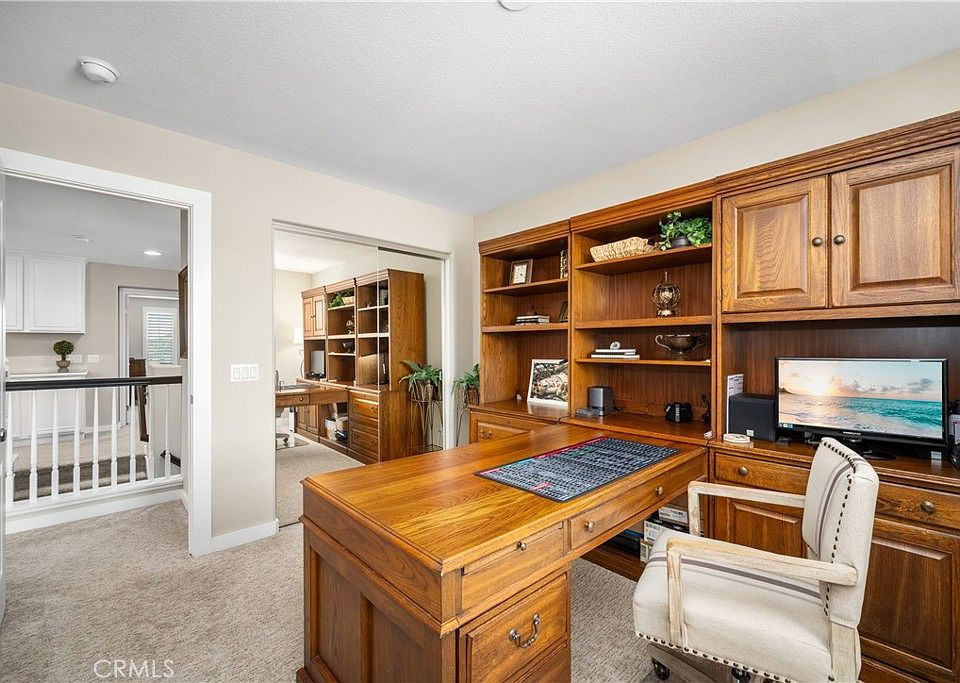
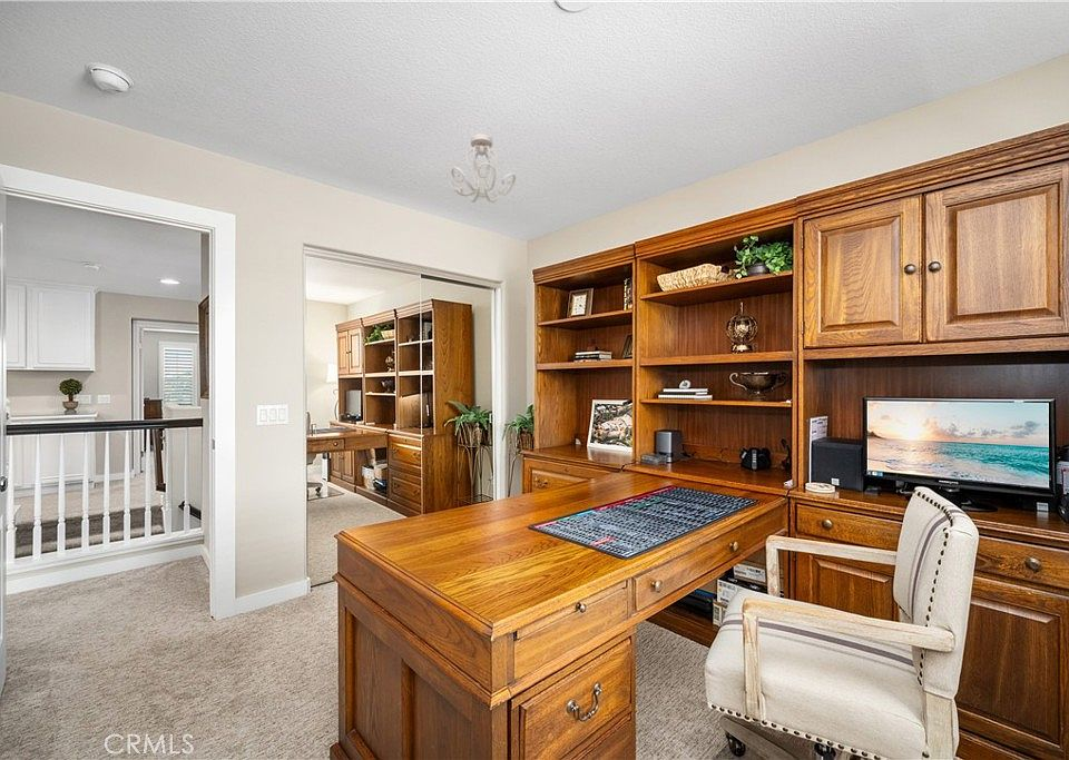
+ ceiling light fixture [448,132,517,204]
